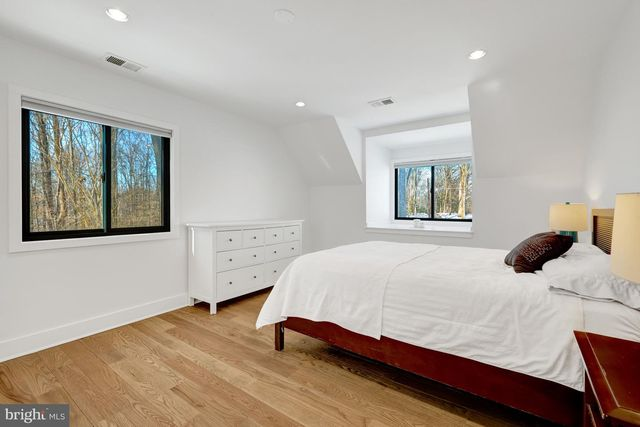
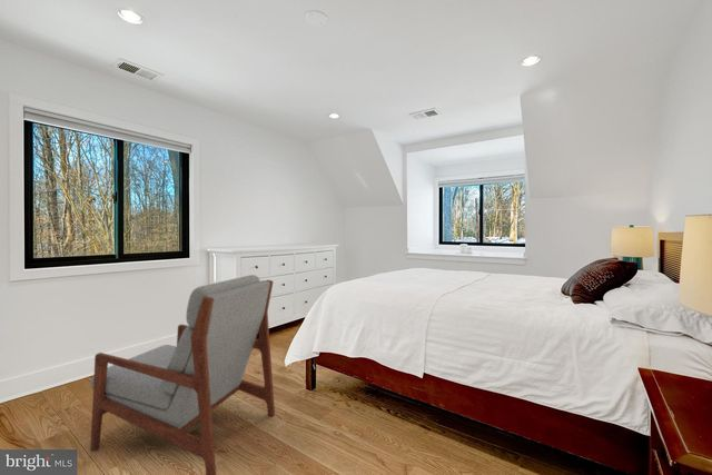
+ armchair [89,274,276,475]
